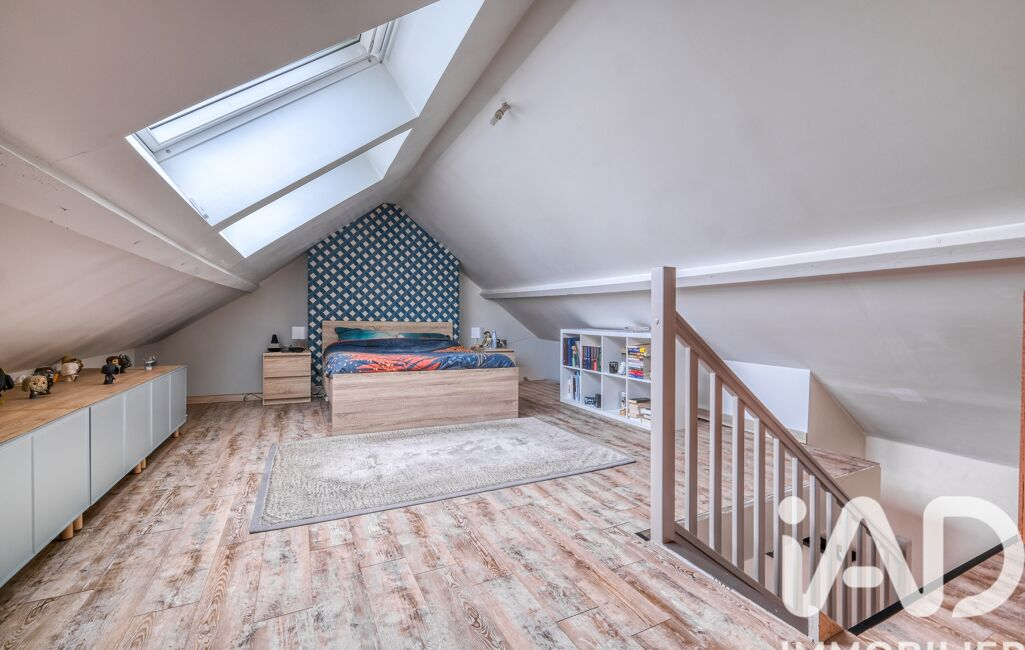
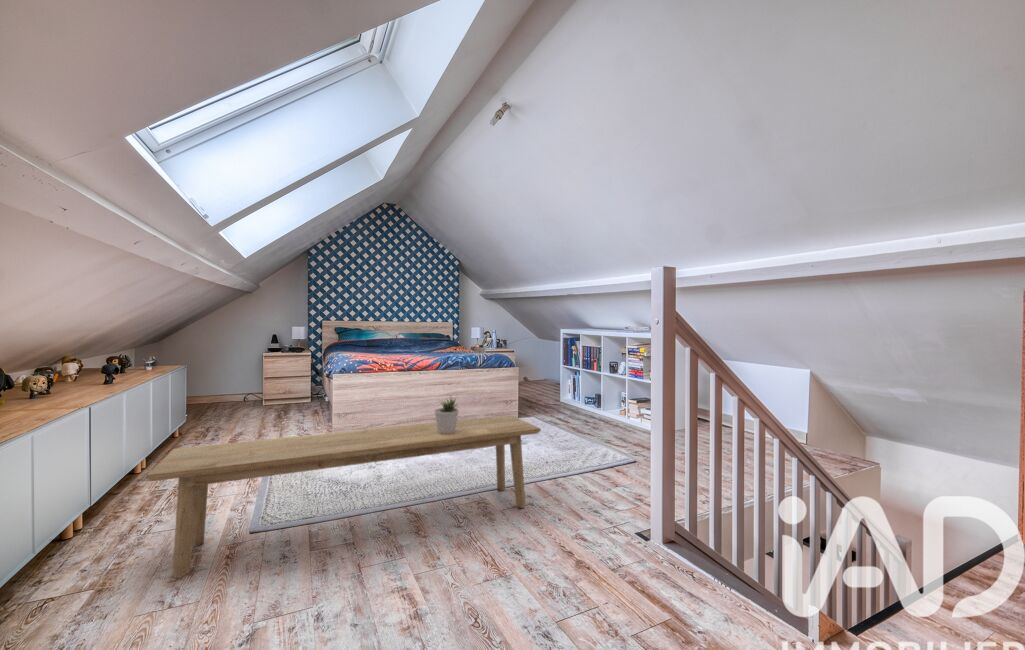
+ bench [145,414,542,579]
+ potted plant [433,395,460,434]
